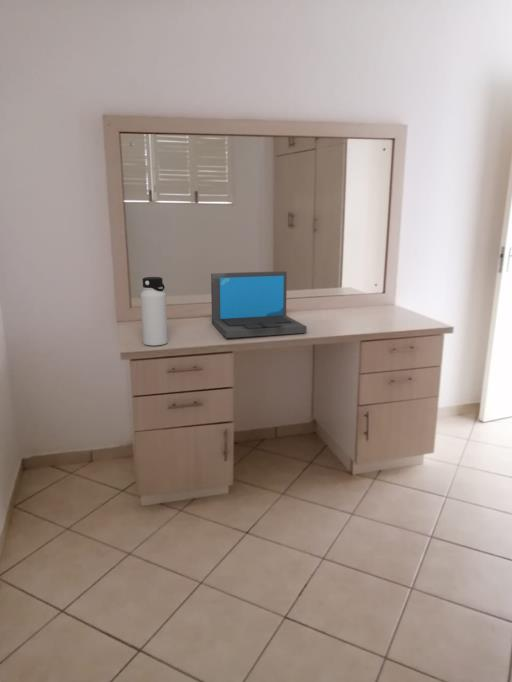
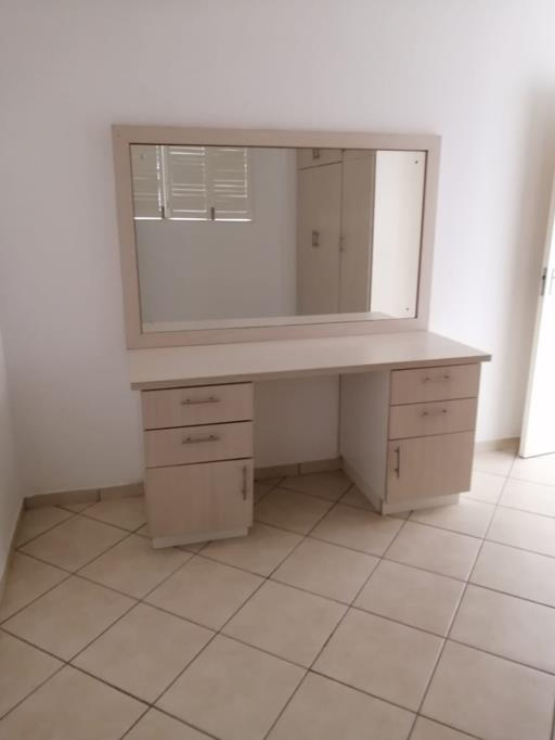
- laptop [210,270,308,339]
- water bottle [140,276,169,346]
